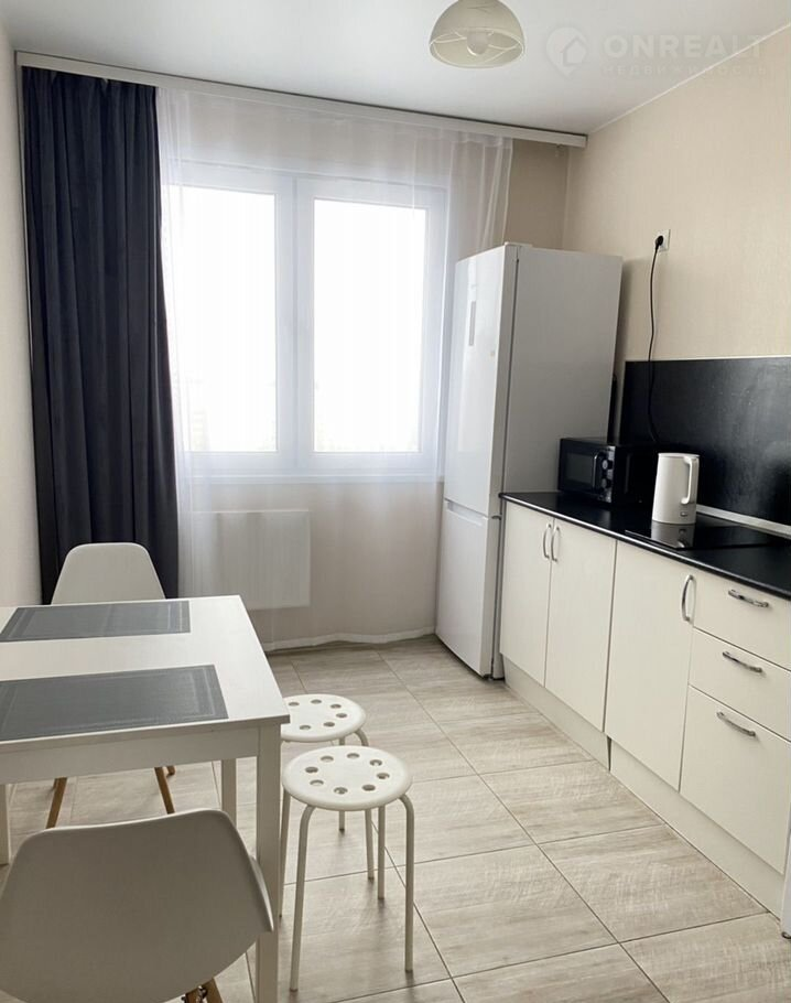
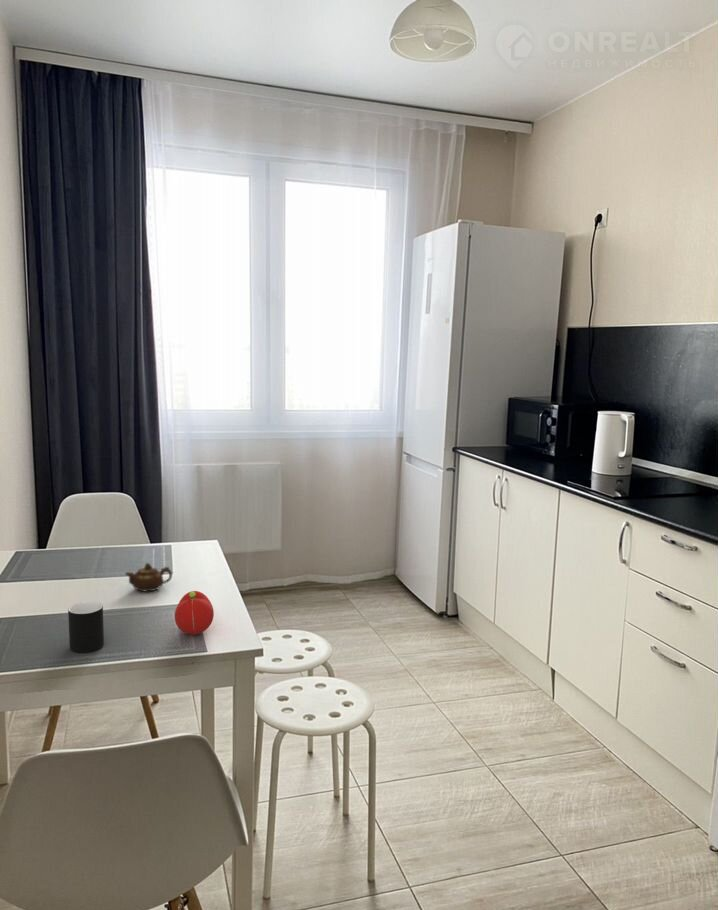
+ fruit [174,590,215,636]
+ cup [67,601,105,654]
+ teapot [124,562,173,592]
